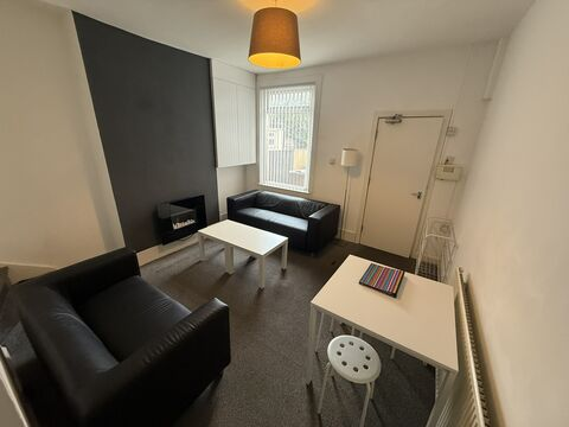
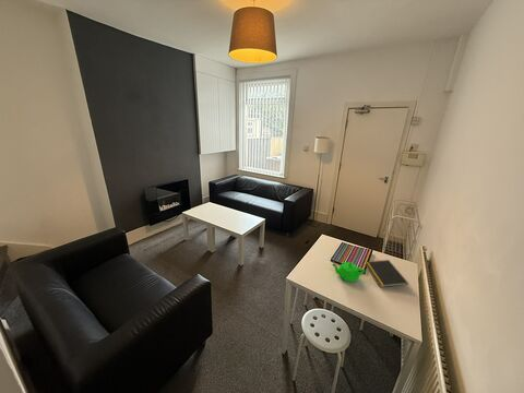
+ notepad [365,259,409,288]
+ teapot [332,261,366,283]
